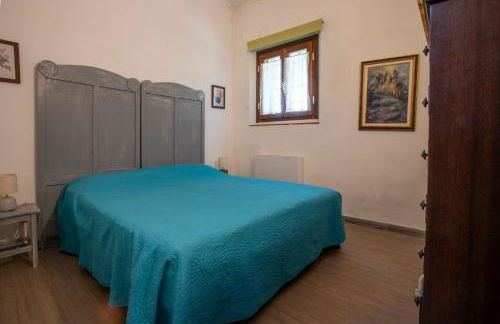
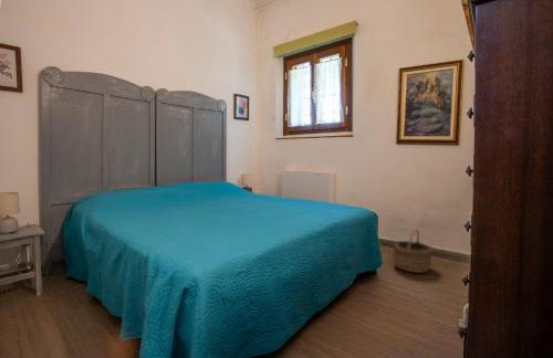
+ wicker basket [393,228,434,274]
